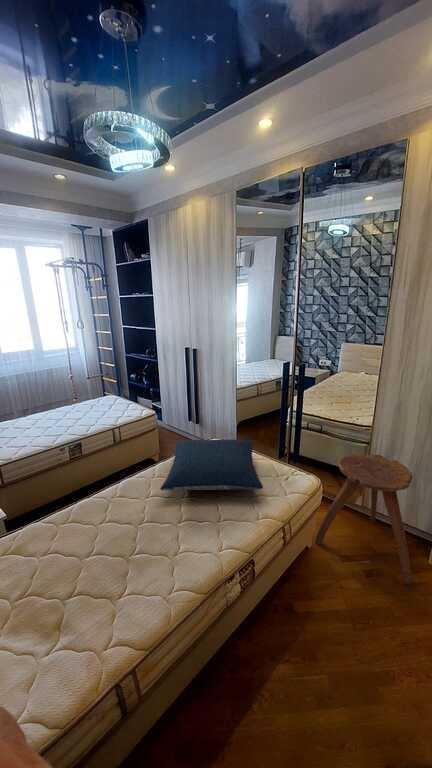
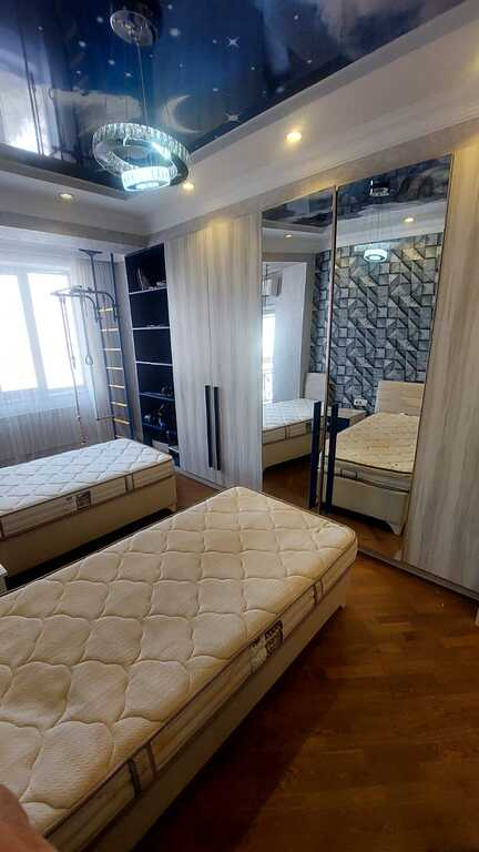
- pillow [160,439,264,491]
- stool [314,453,414,586]
